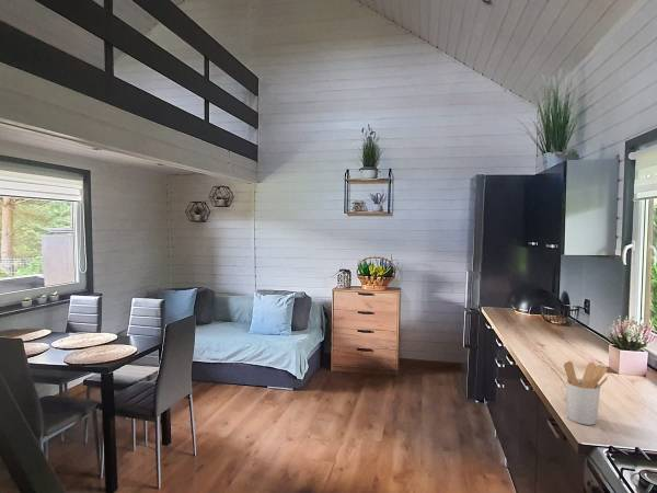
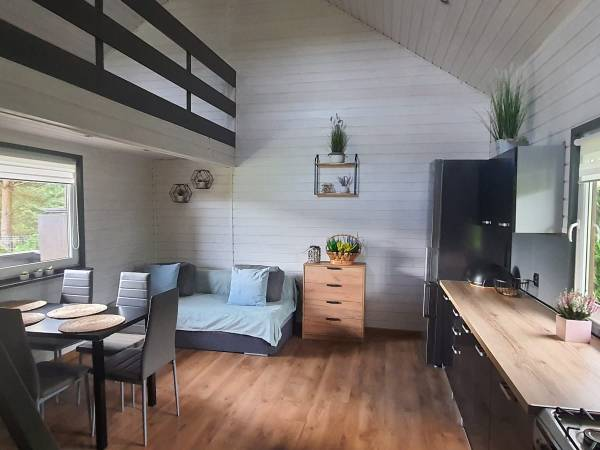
- utensil holder [563,360,609,426]
